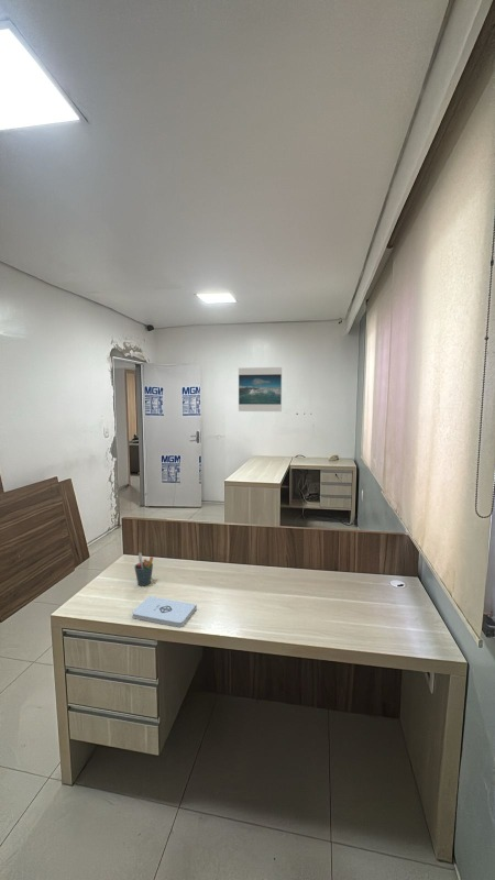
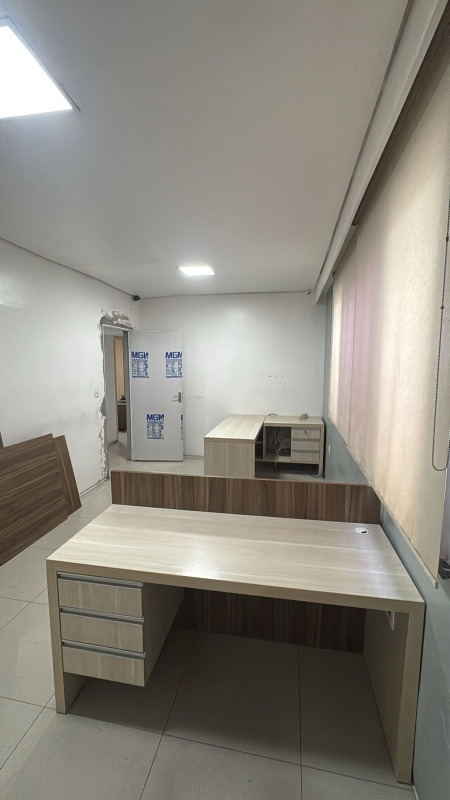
- pen holder [133,552,154,587]
- notepad [131,595,198,628]
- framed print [238,366,283,413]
